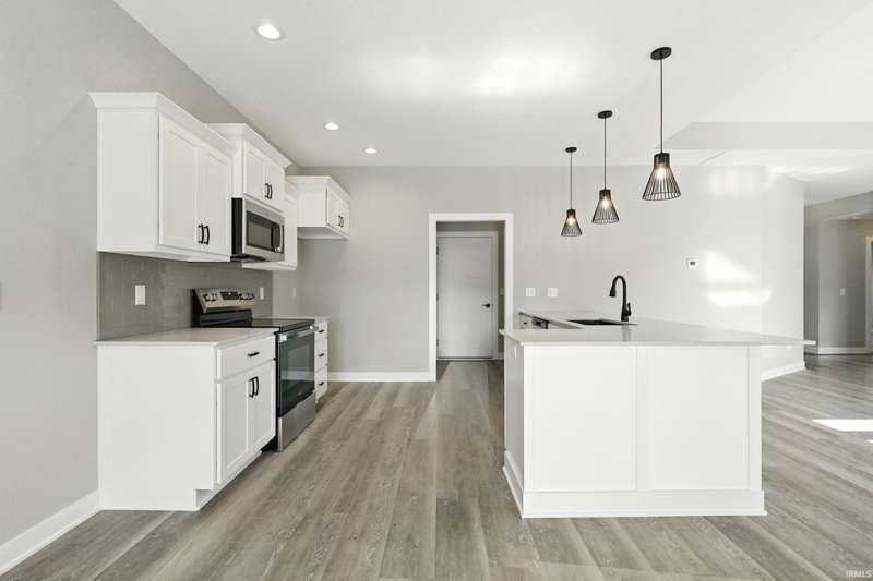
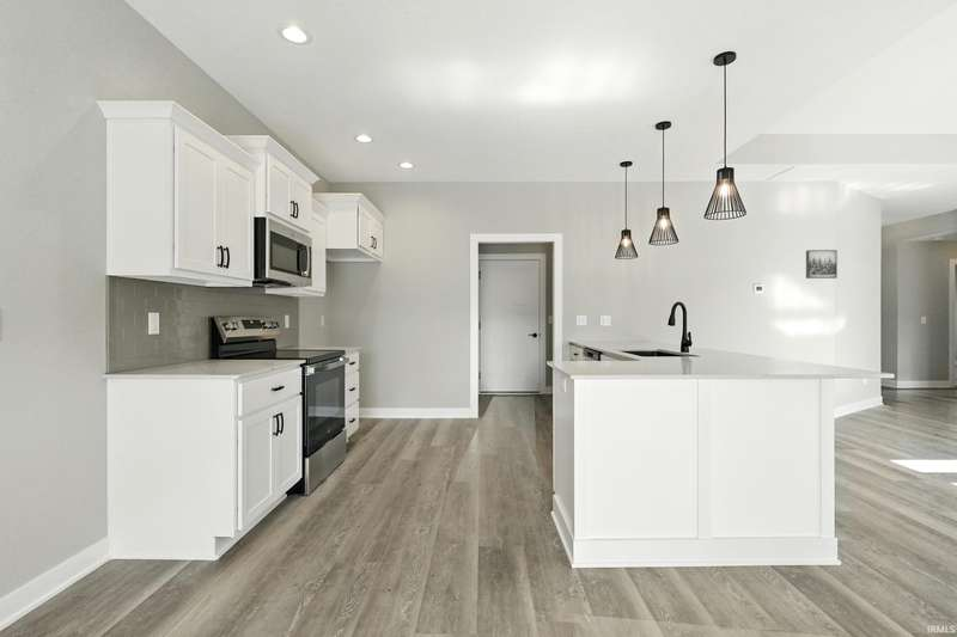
+ wall art [805,249,839,280]
